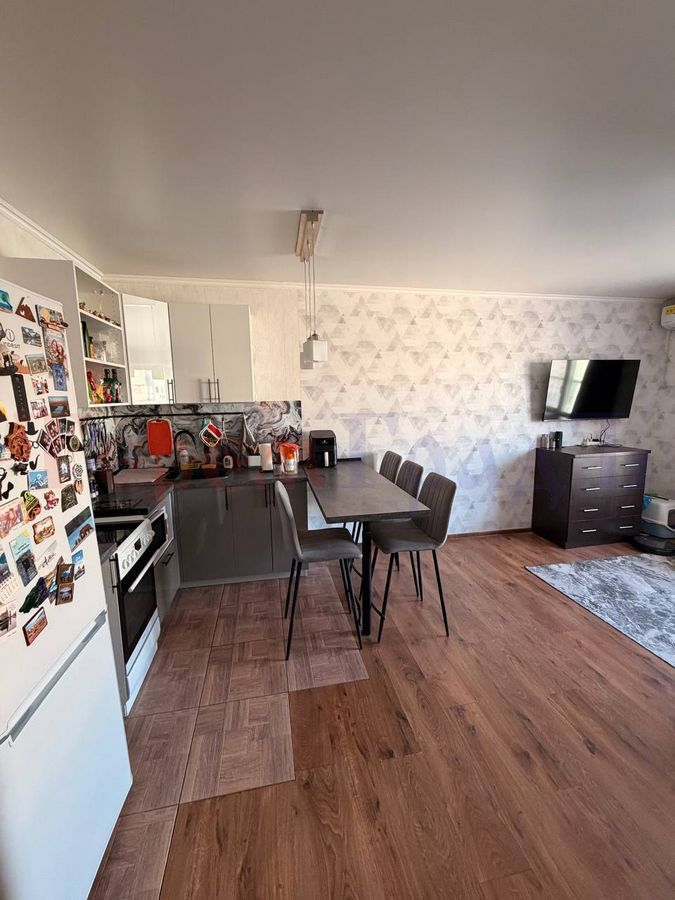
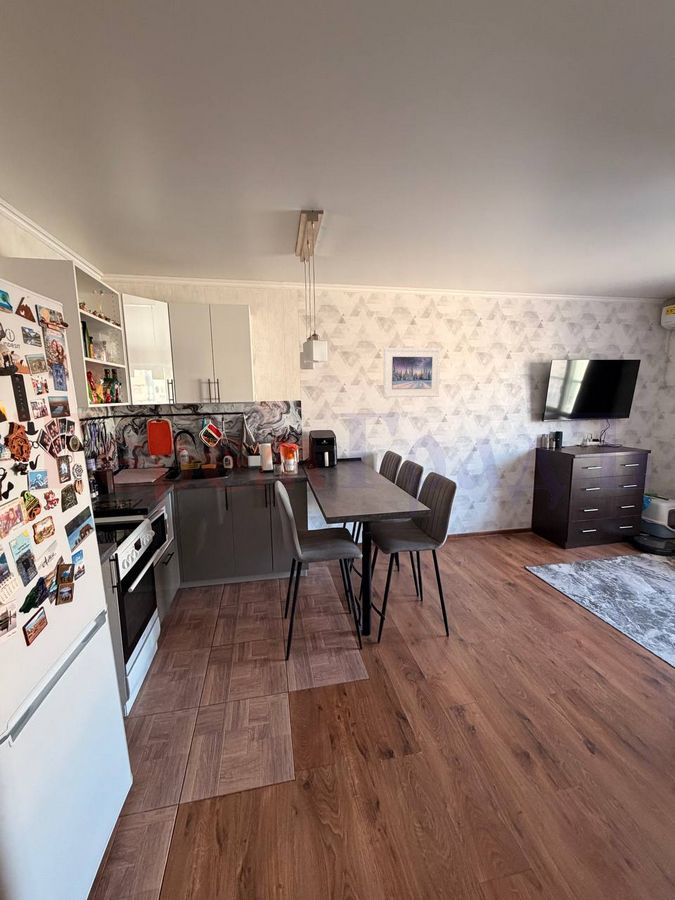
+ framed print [383,347,441,399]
